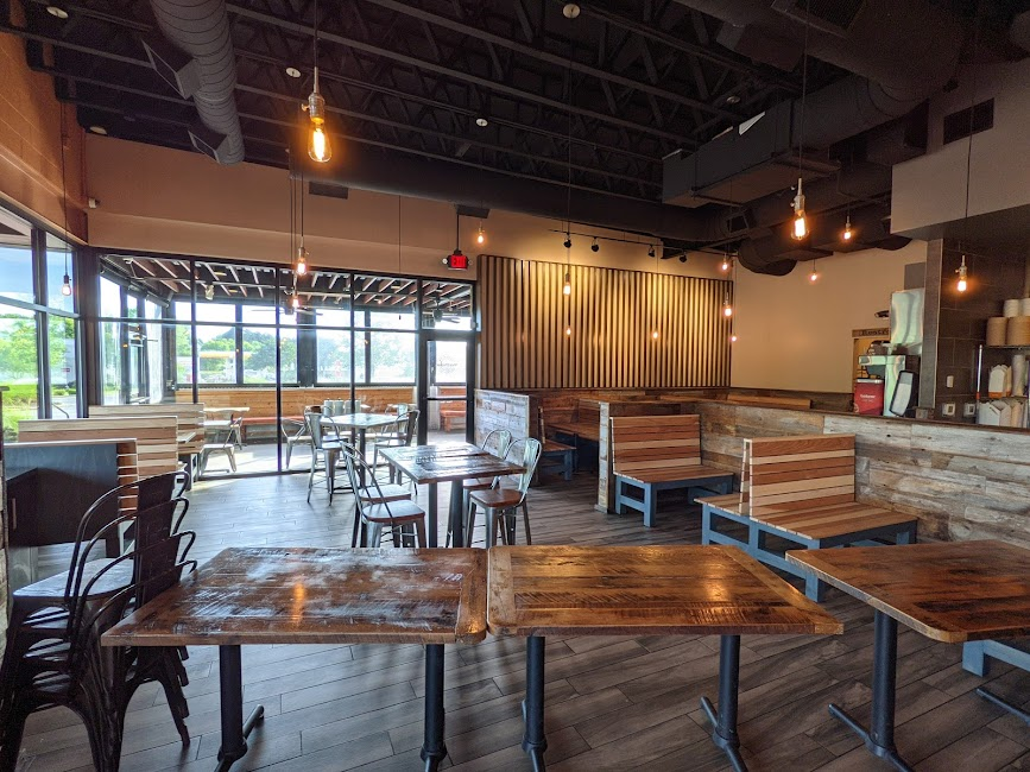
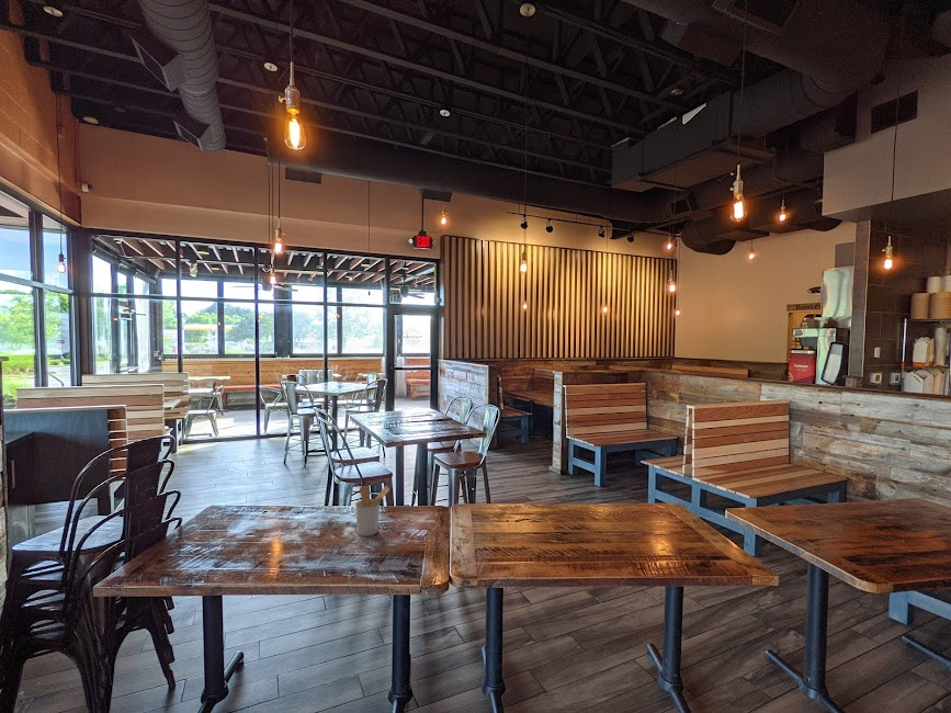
+ utensil holder [354,484,390,537]
